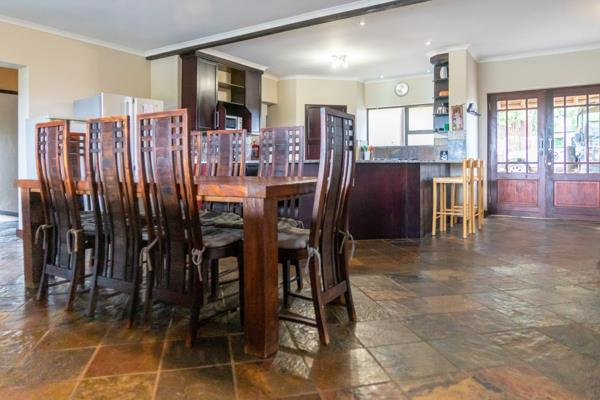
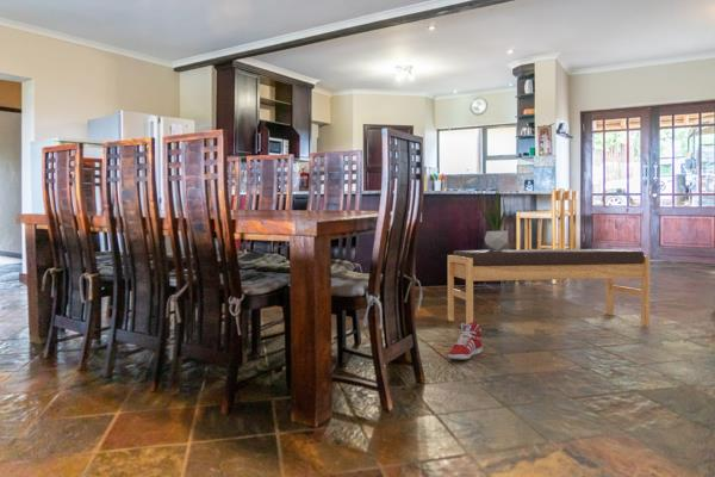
+ potted plant [479,190,509,250]
+ sneaker [447,321,484,361]
+ bench [447,248,651,327]
